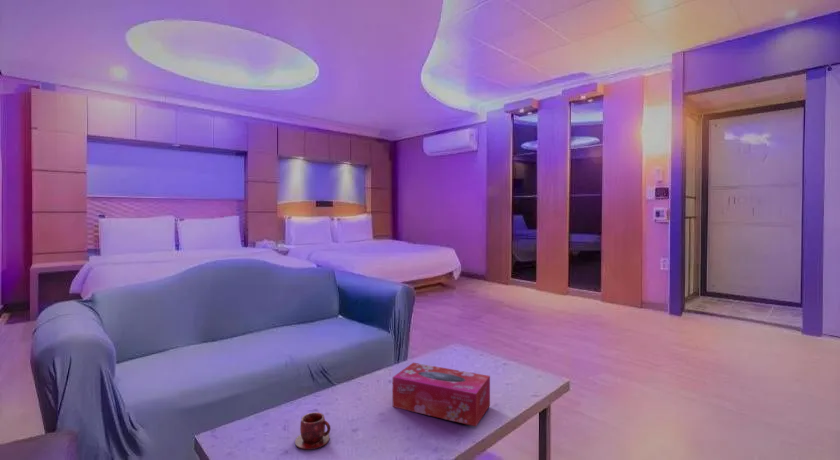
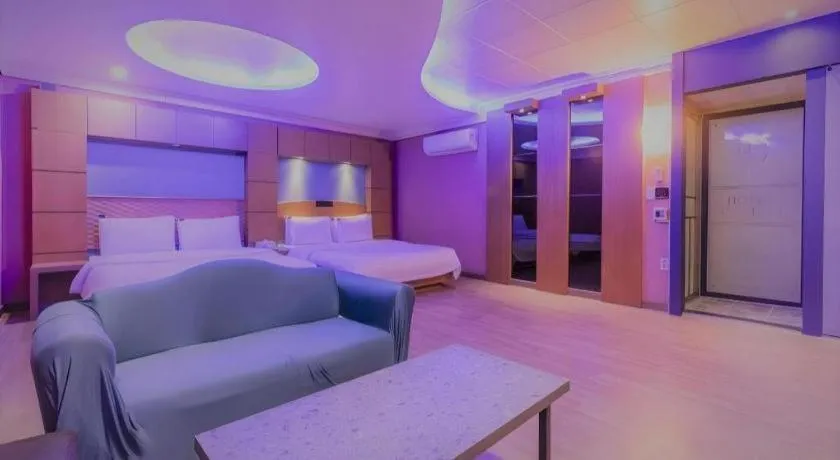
- tissue box [392,362,491,427]
- teacup [294,411,332,451]
